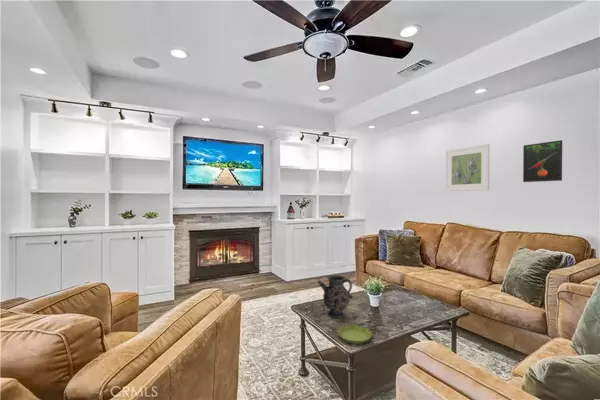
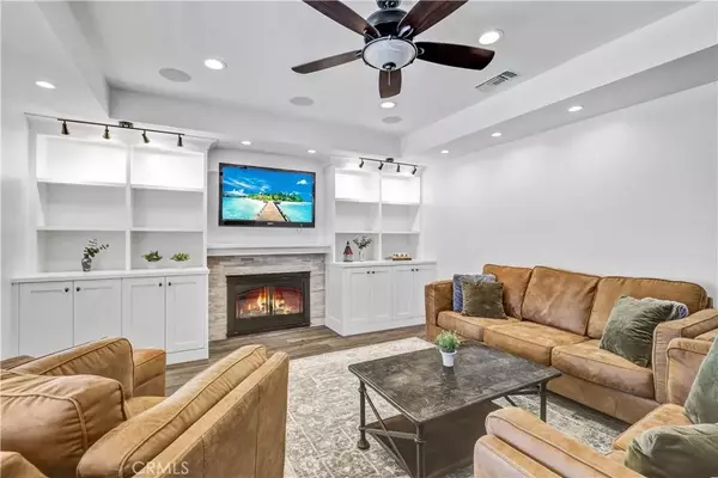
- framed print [444,143,490,192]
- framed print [522,139,563,183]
- saucer [337,324,372,345]
- ewer [316,274,354,319]
